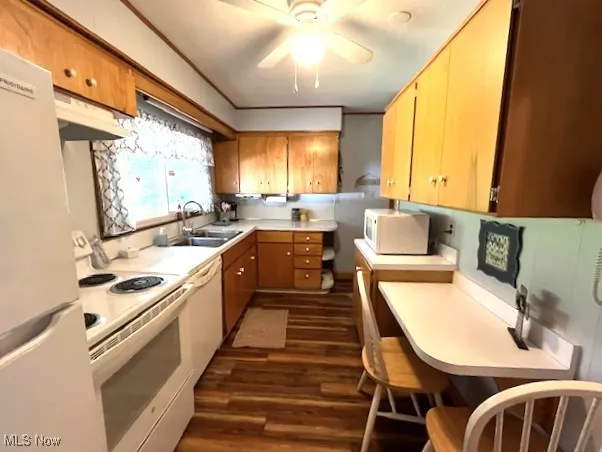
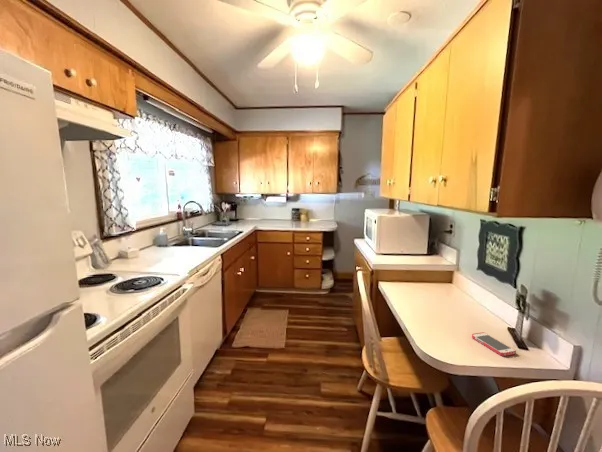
+ smartphone [471,331,517,357]
